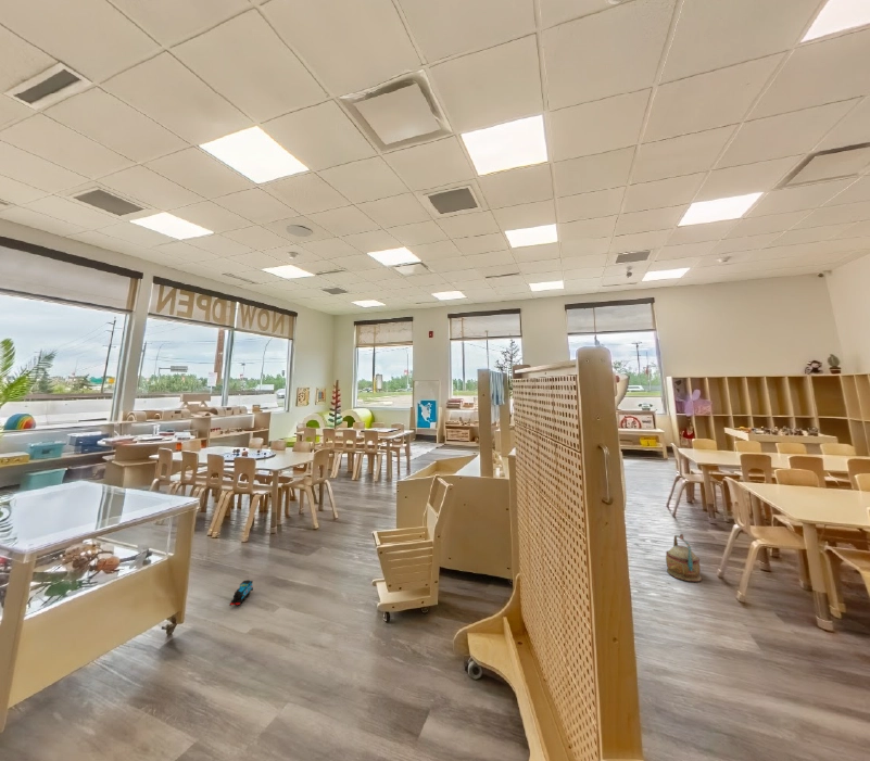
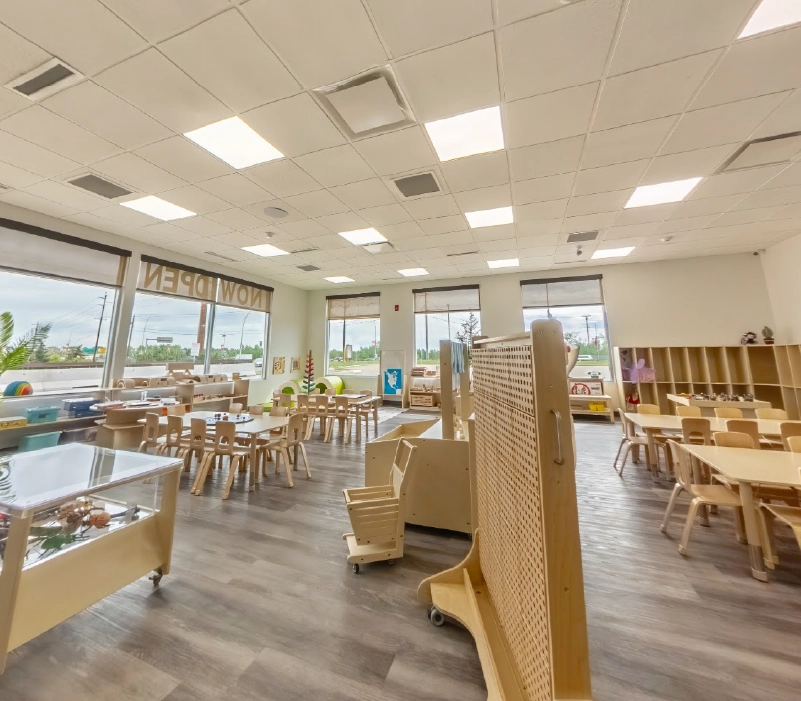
- basket [665,533,703,583]
- toy train [229,579,254,607]
